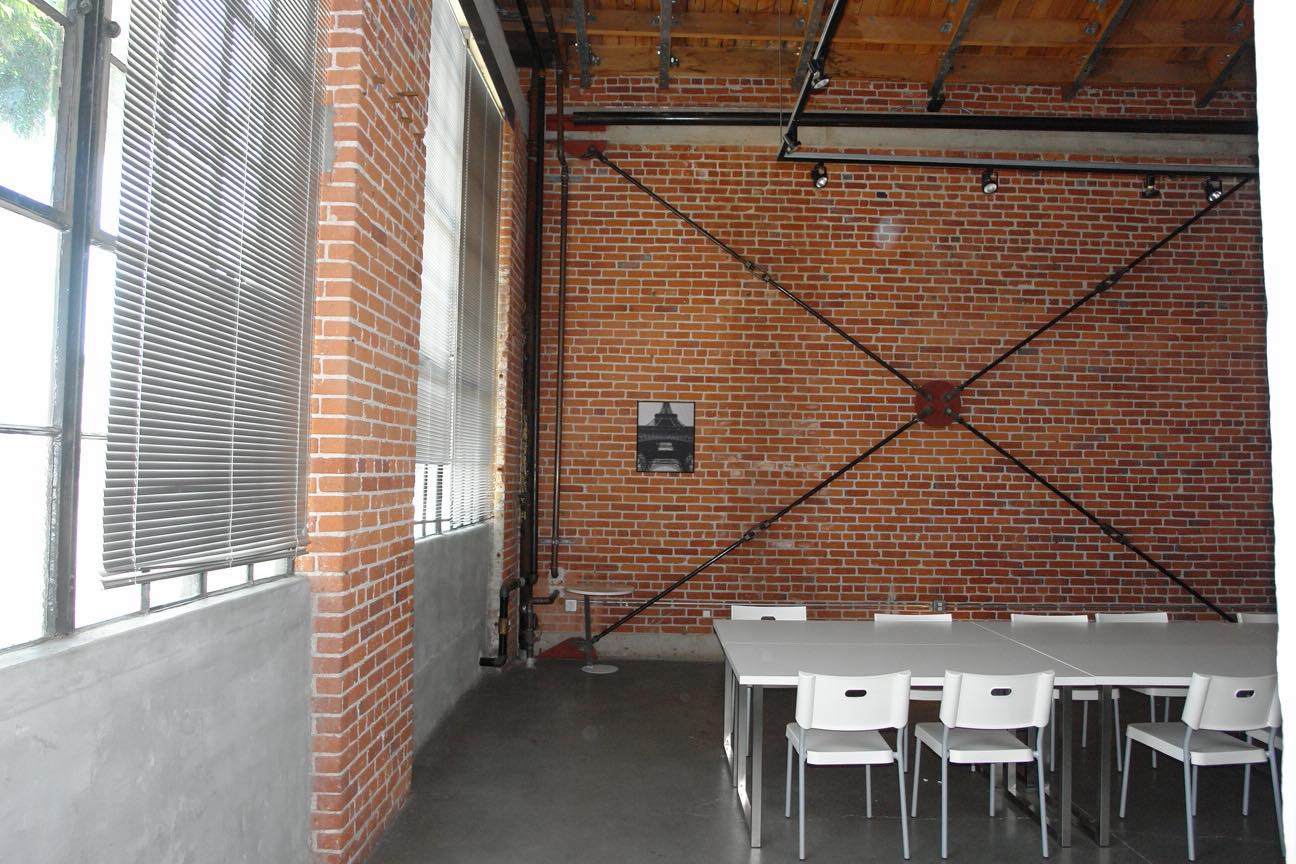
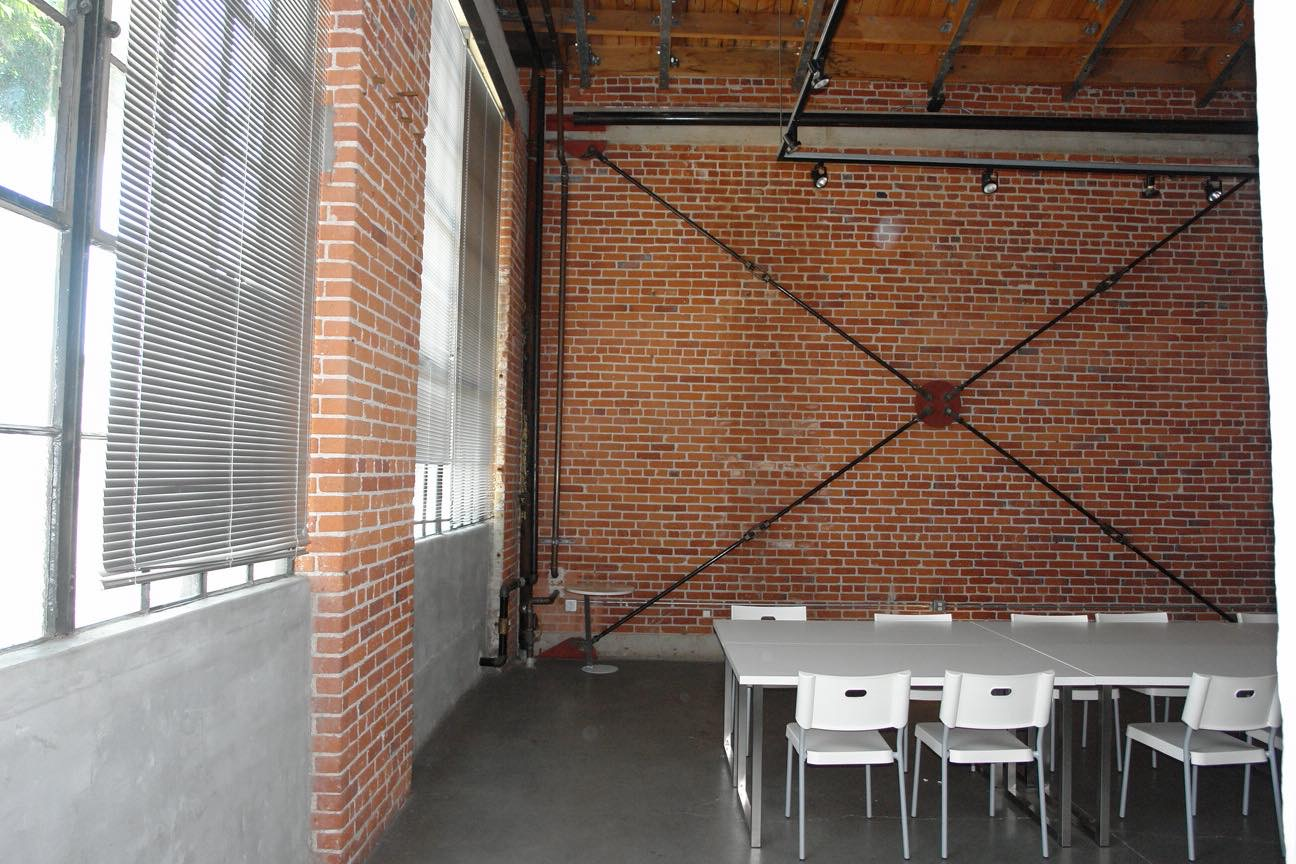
- wall art [635,400,696,474]
